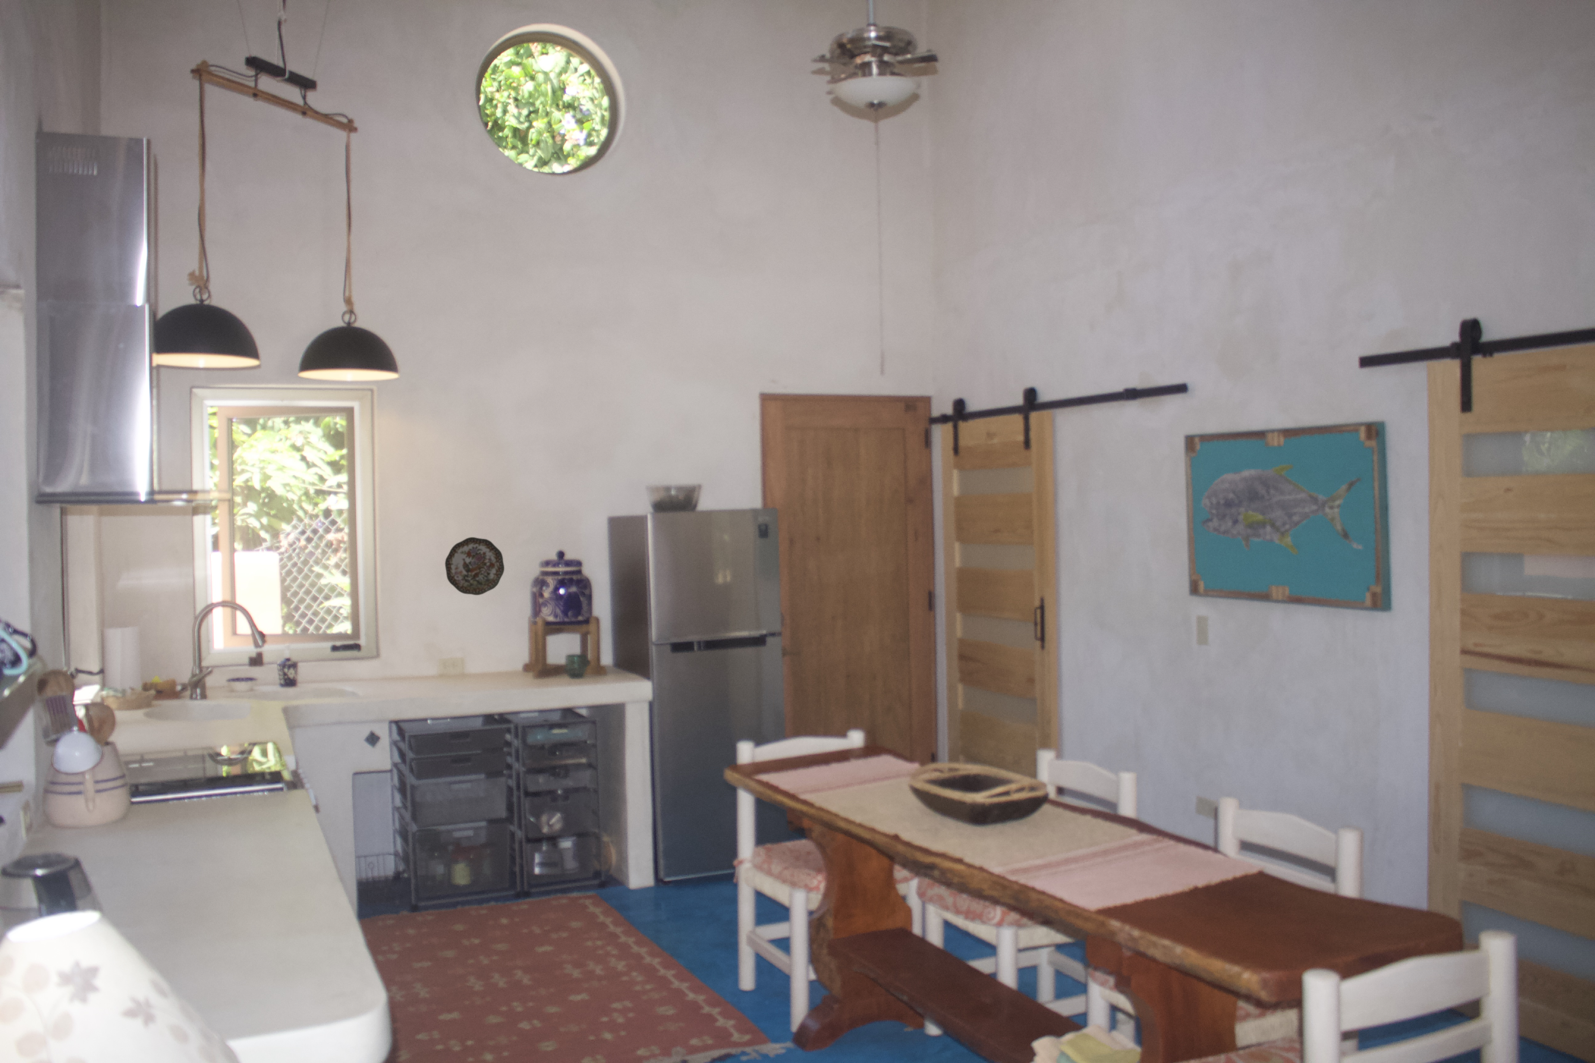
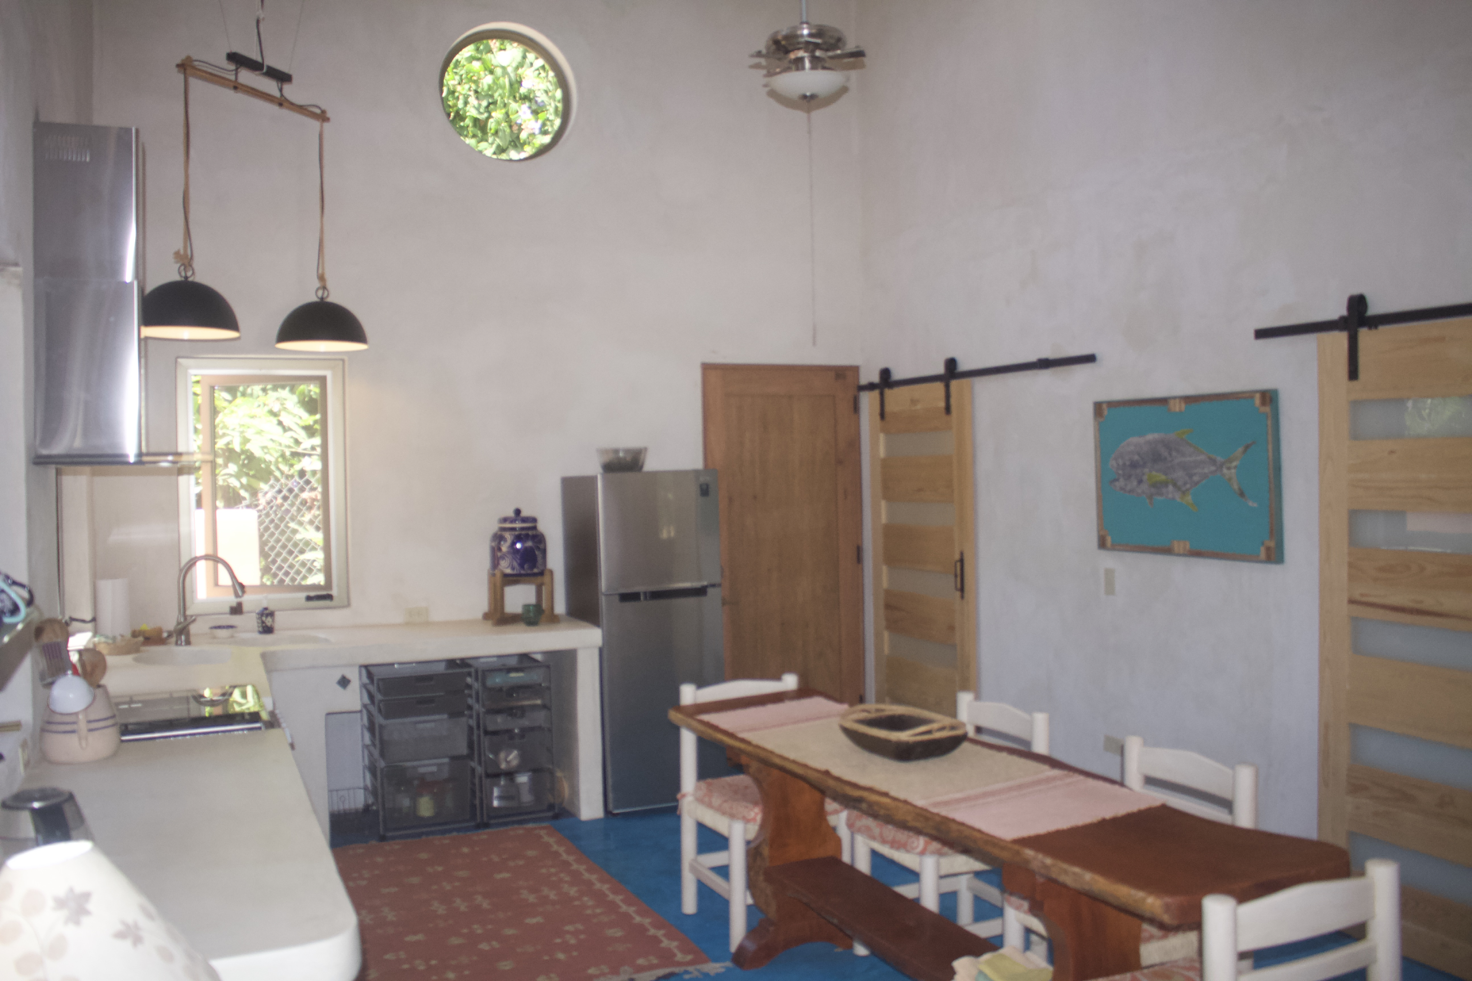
- decorative plate [445,536,504,596]
